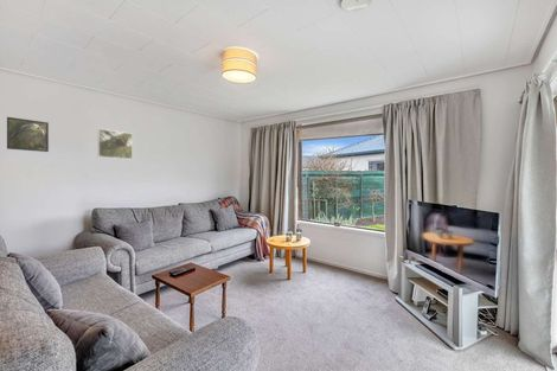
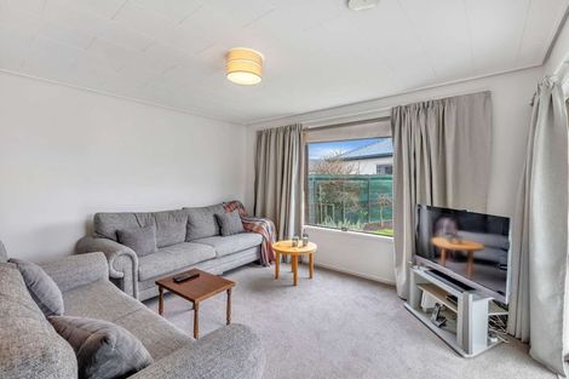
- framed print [96,128,134,160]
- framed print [6,116,50,153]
